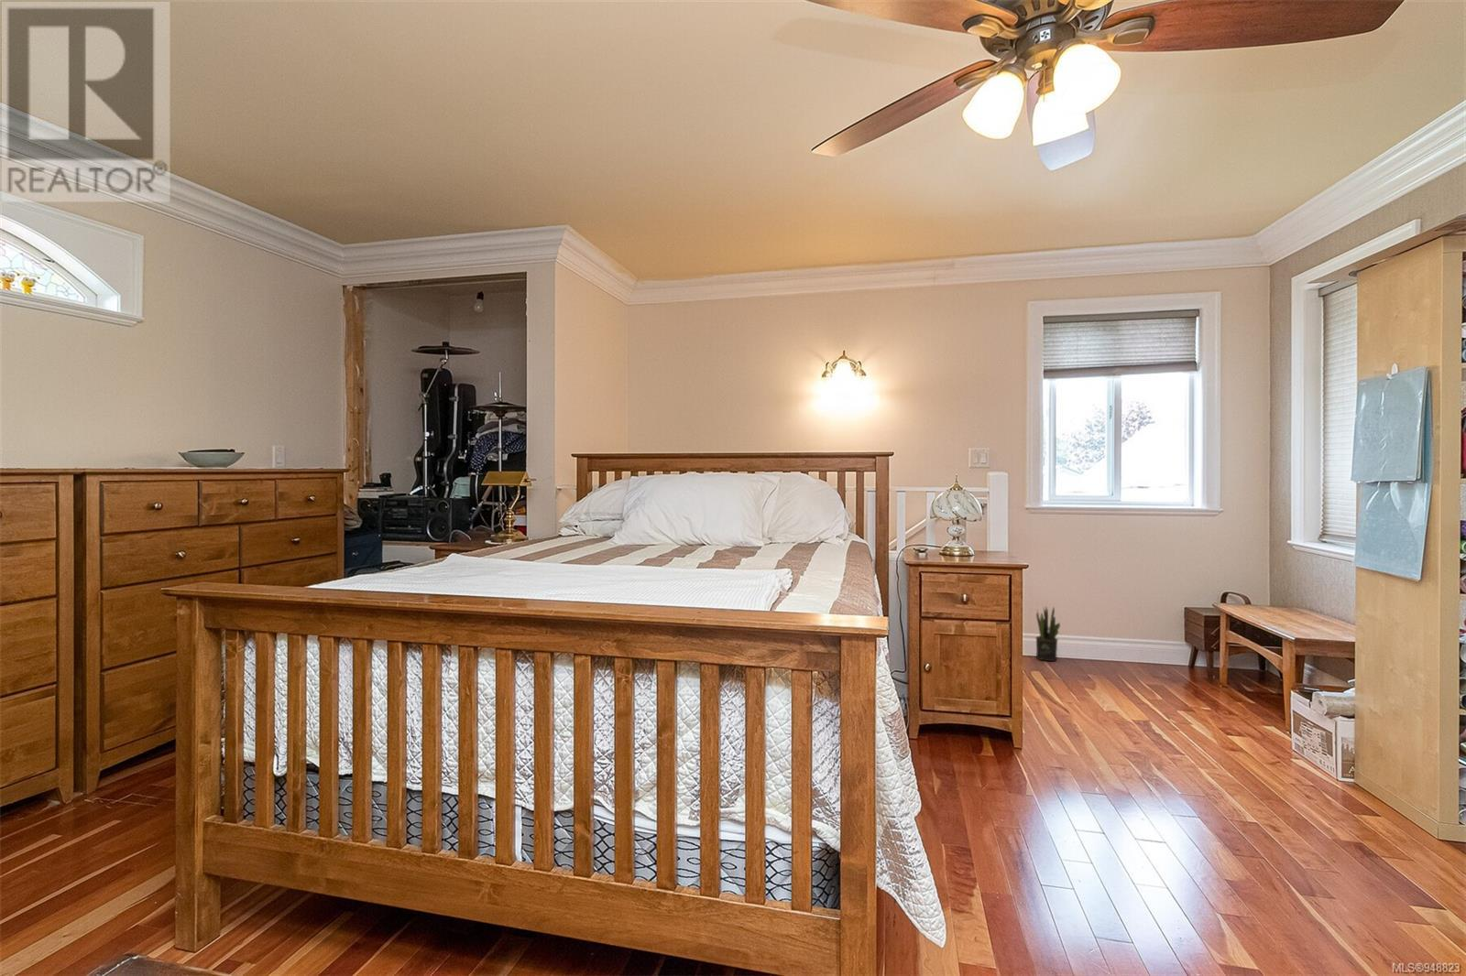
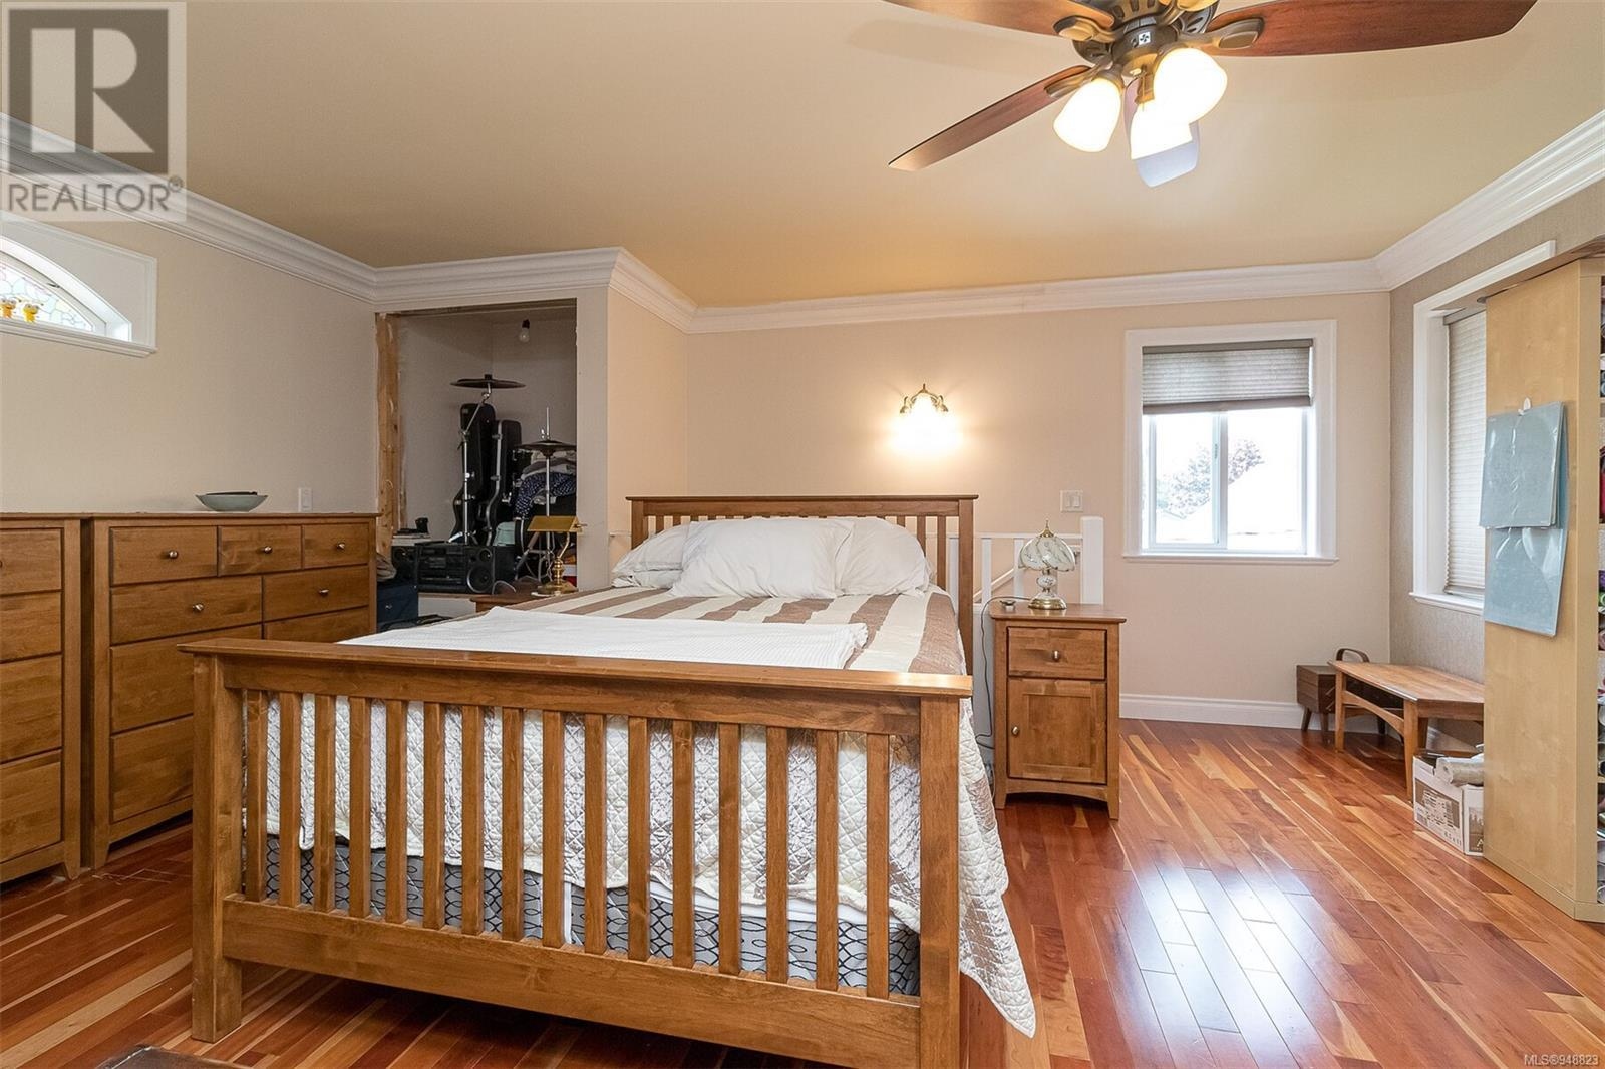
- potted plant [1034,606,1061,662]
